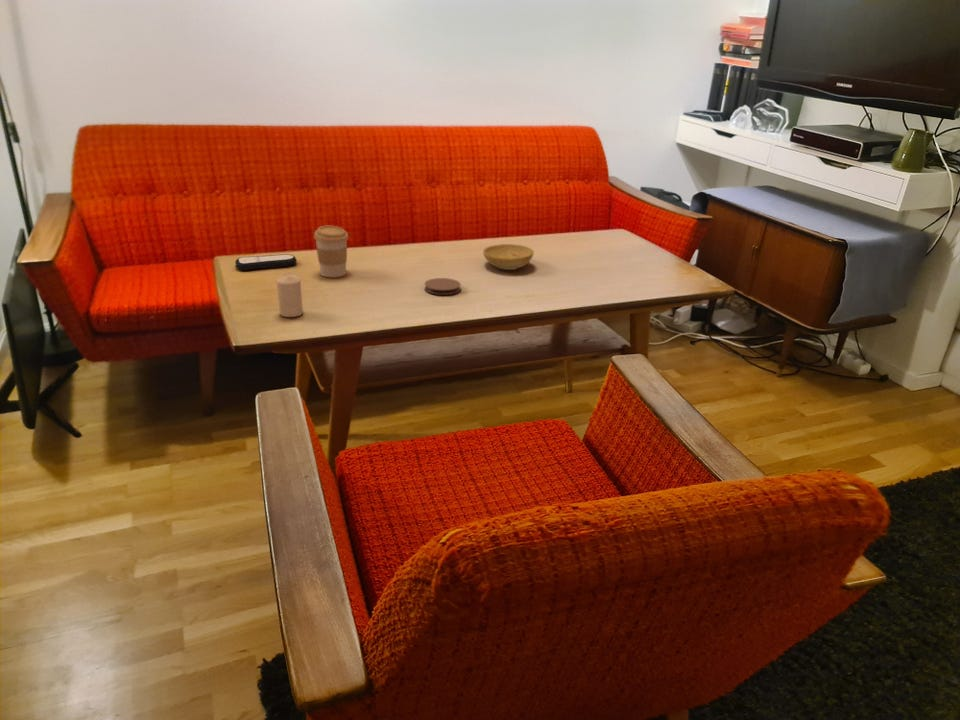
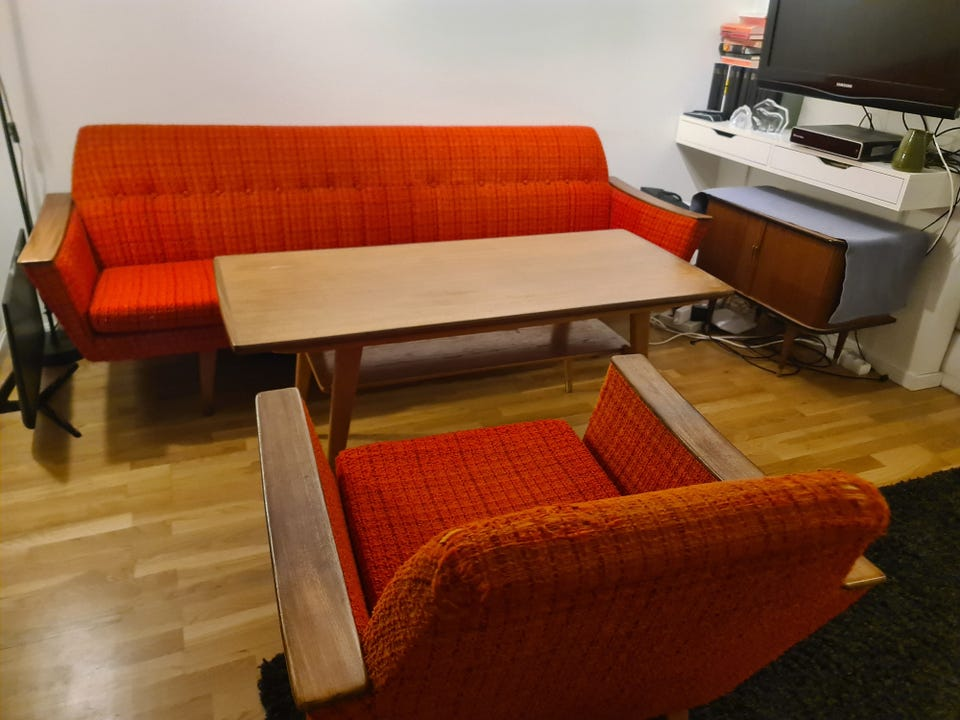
- bowl [482,243,535,271]
- remote control [234,253,298,271]
- candle [276,272,304,318]
- coaster [423,277,462,296]
- coffee cup [313,225,350,278]
